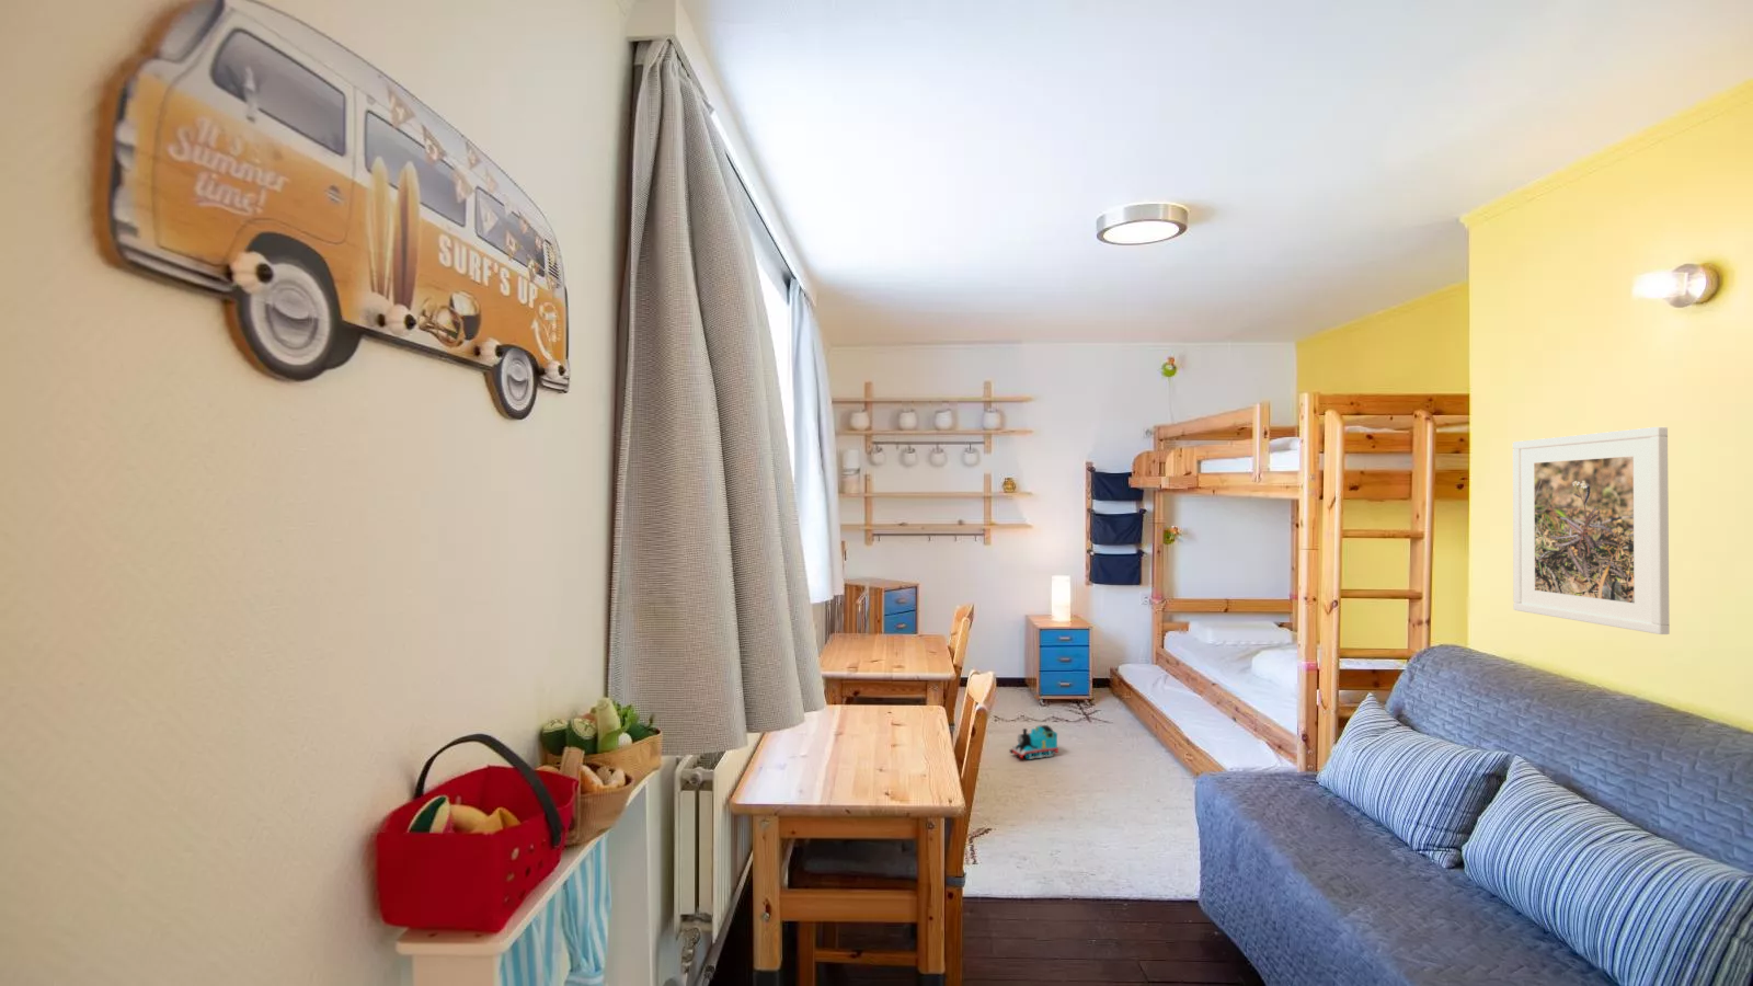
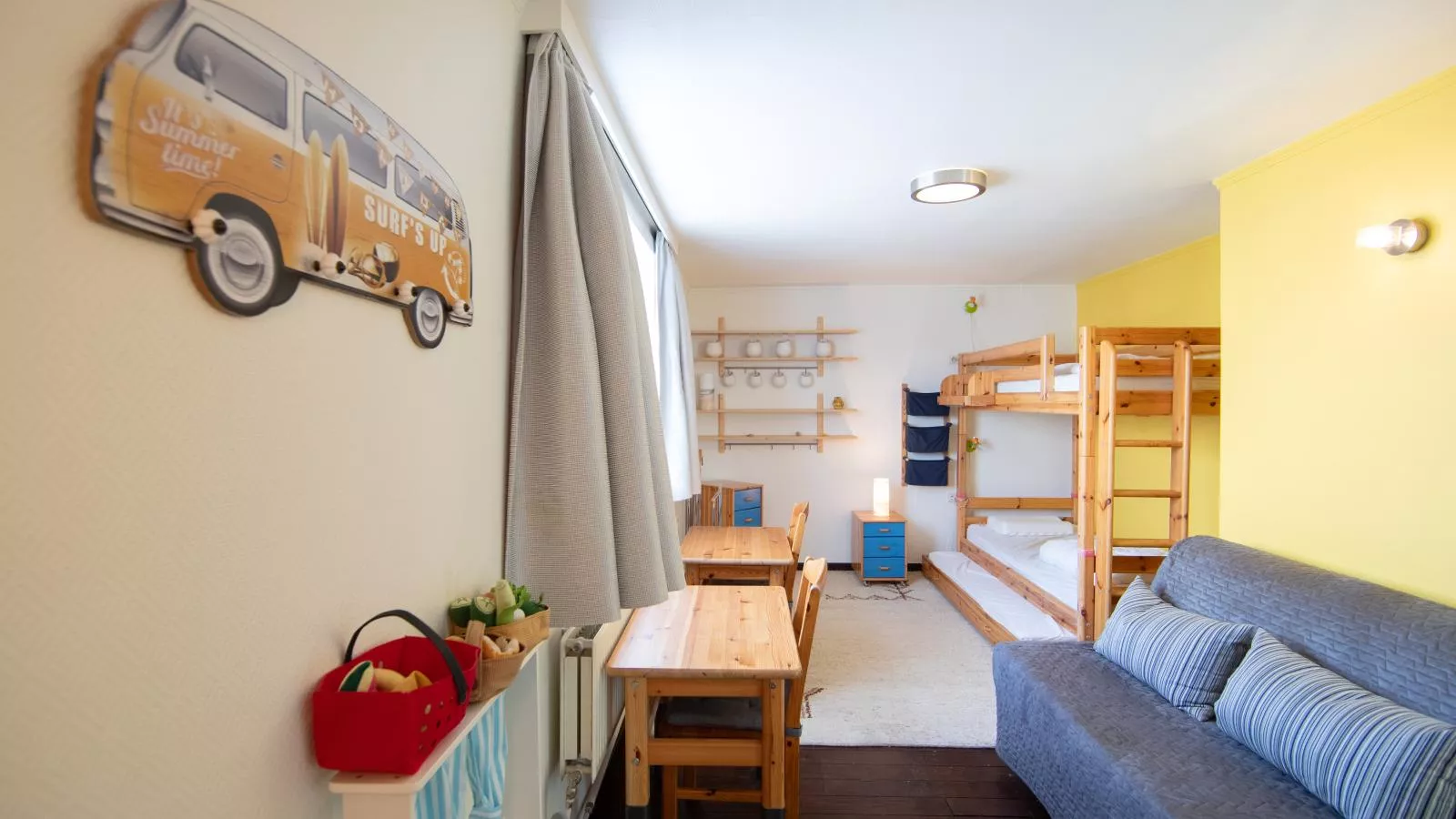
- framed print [1512,426,1671,636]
- toy train [1008,725,1060,761]
